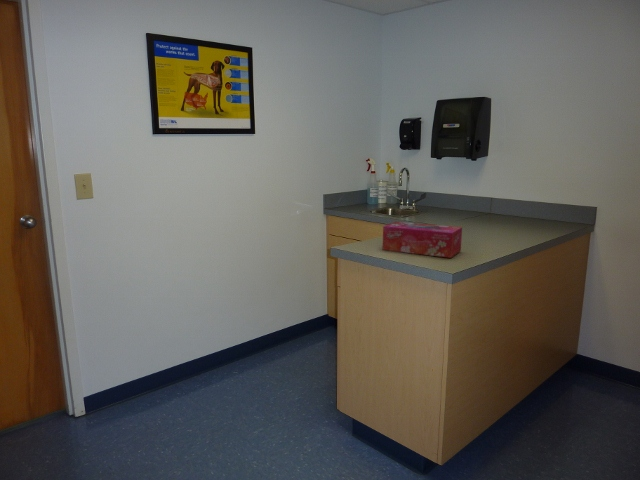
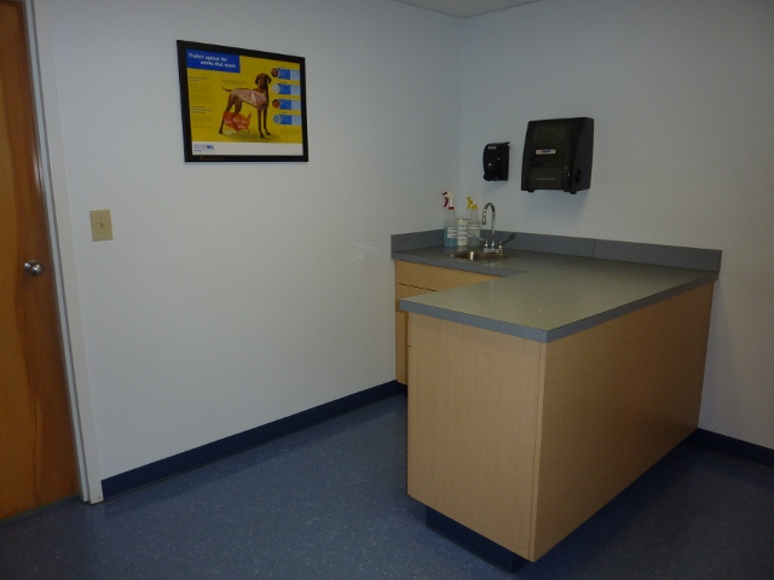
- tissue box [382,221,463,259]
